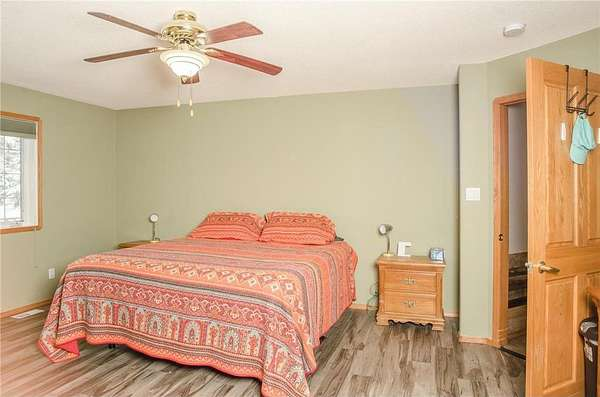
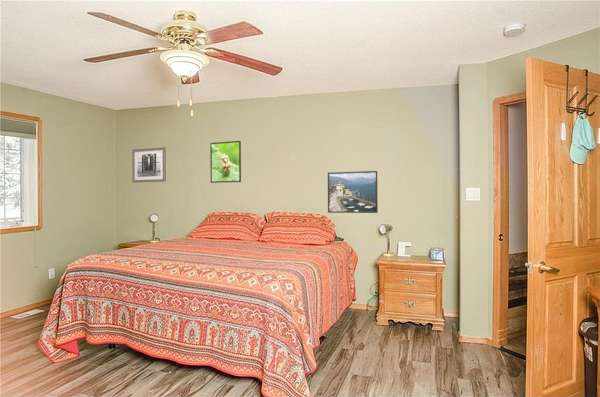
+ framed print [327,170,379,214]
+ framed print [209,140,242,184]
+ wall art [131,146,167,183]
